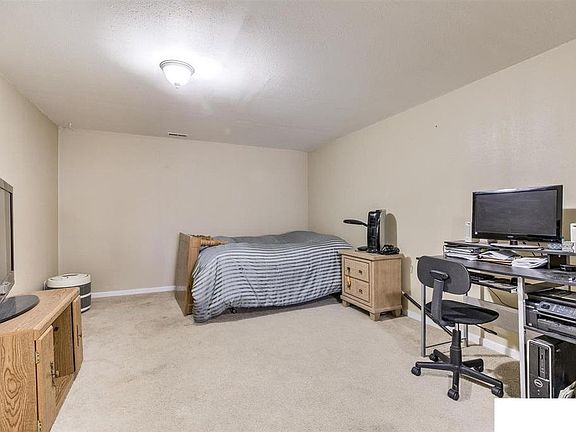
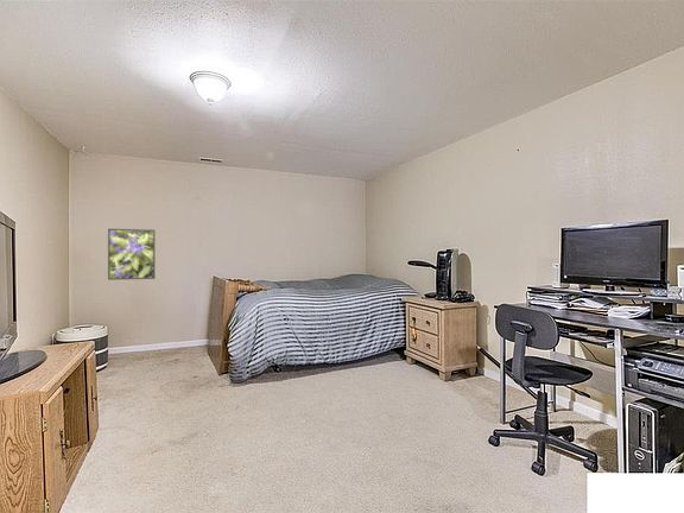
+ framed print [107,228,156,281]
